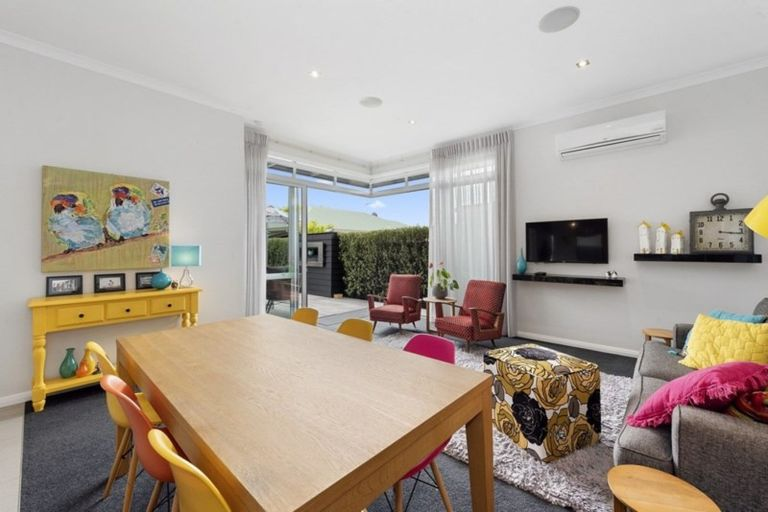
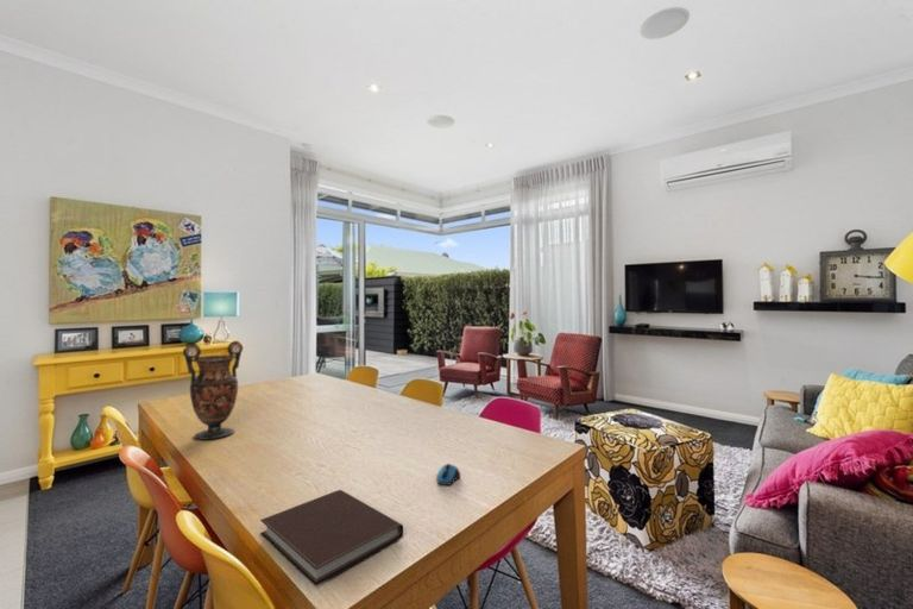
+ vase [182,340,244,441]
+ notebook [259,489,404,588]
+ computer mouse [435,463,461,486]
